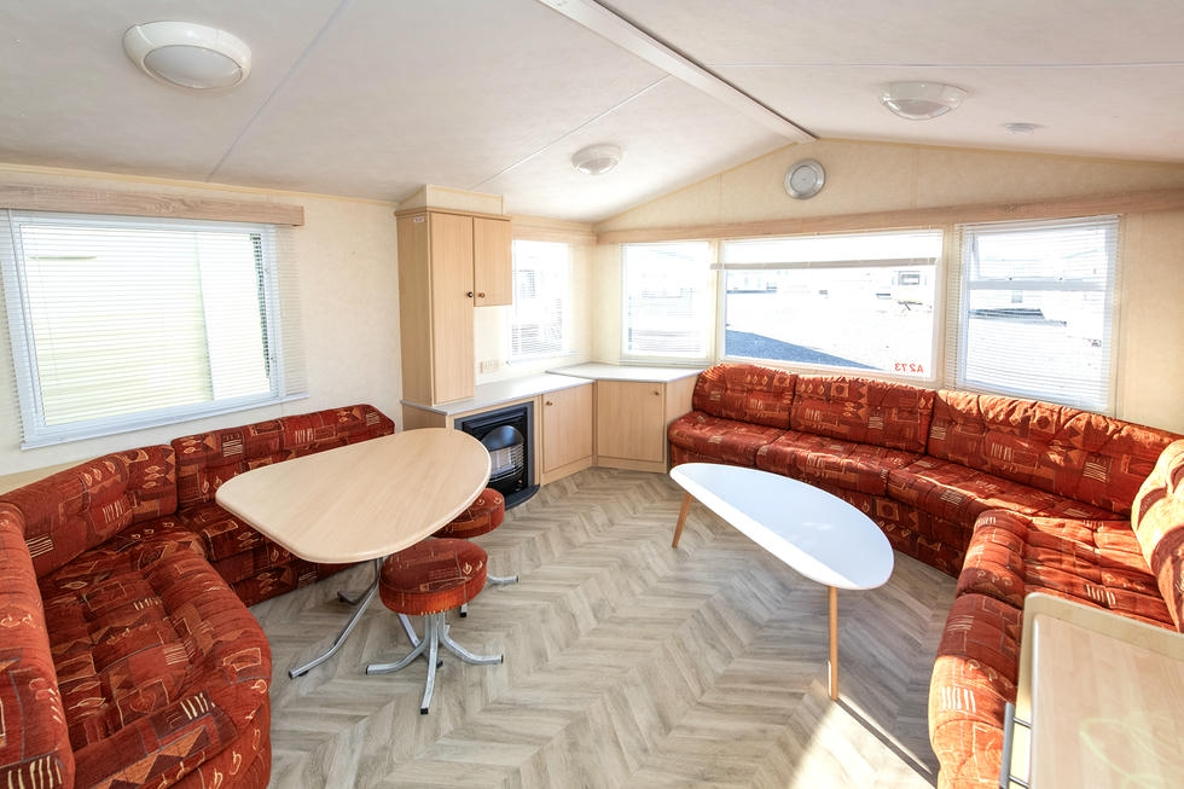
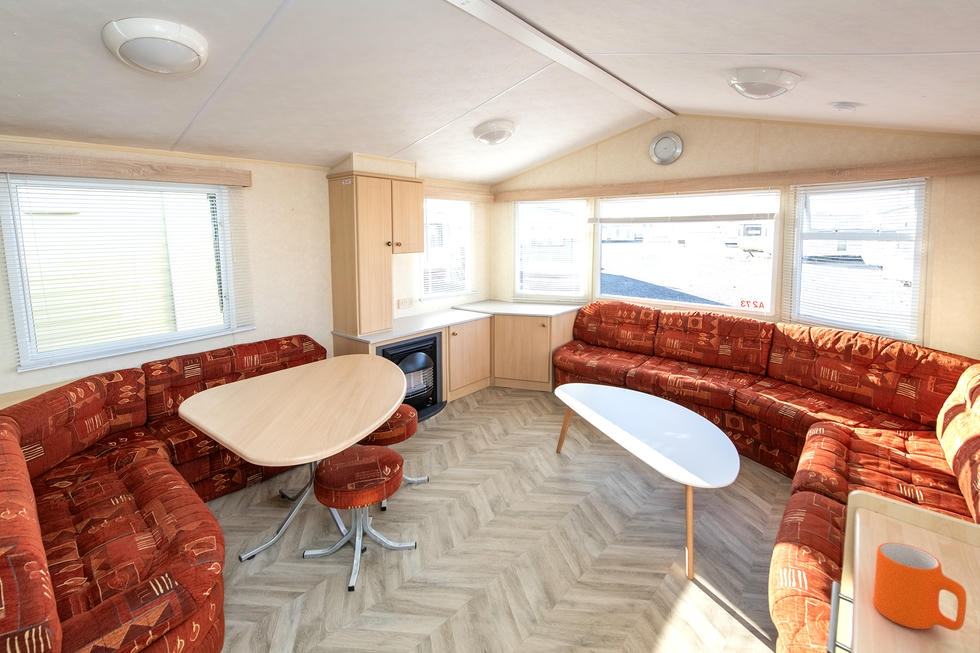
+ mug [872,542,968,631]
